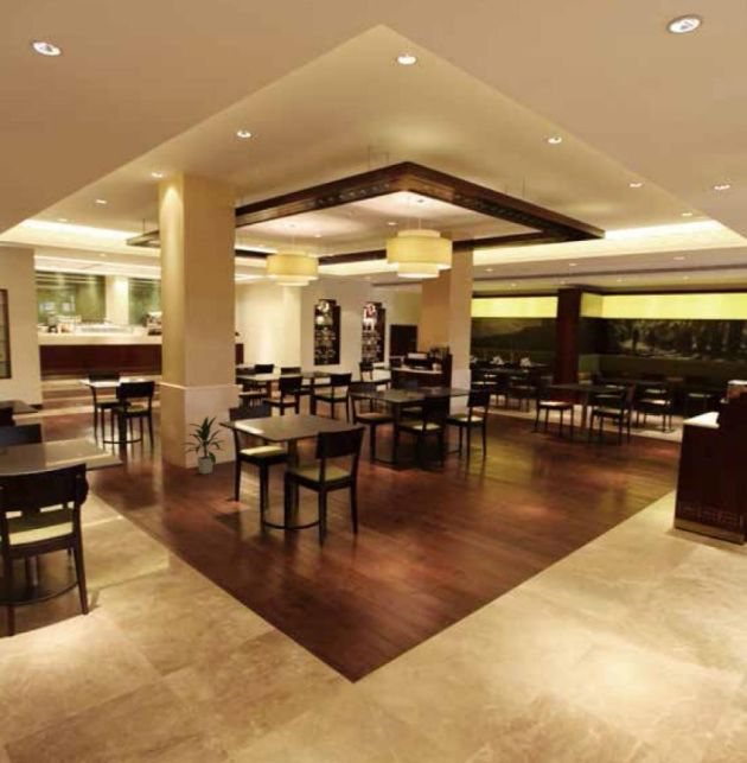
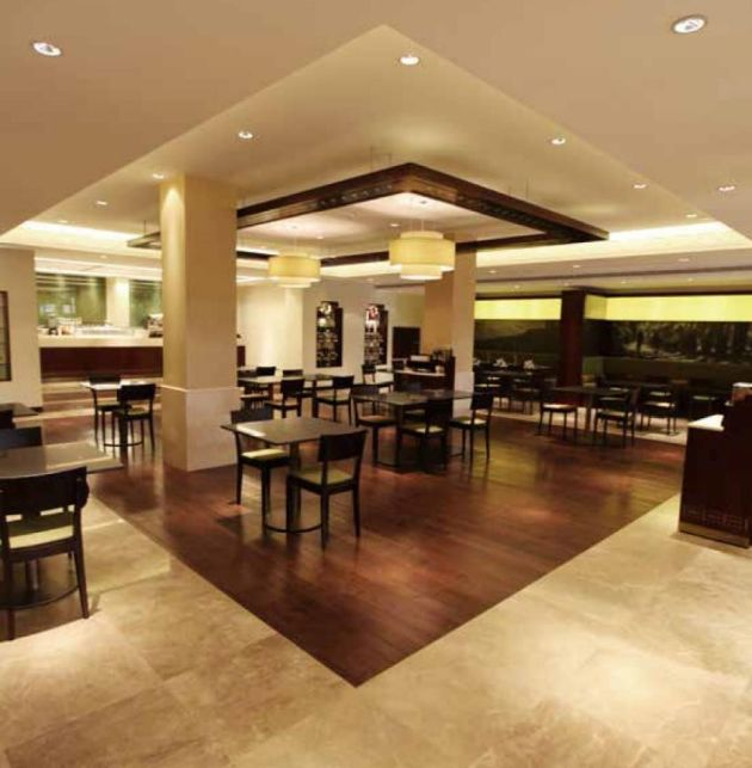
- indoor plant [180,415,225,475]
